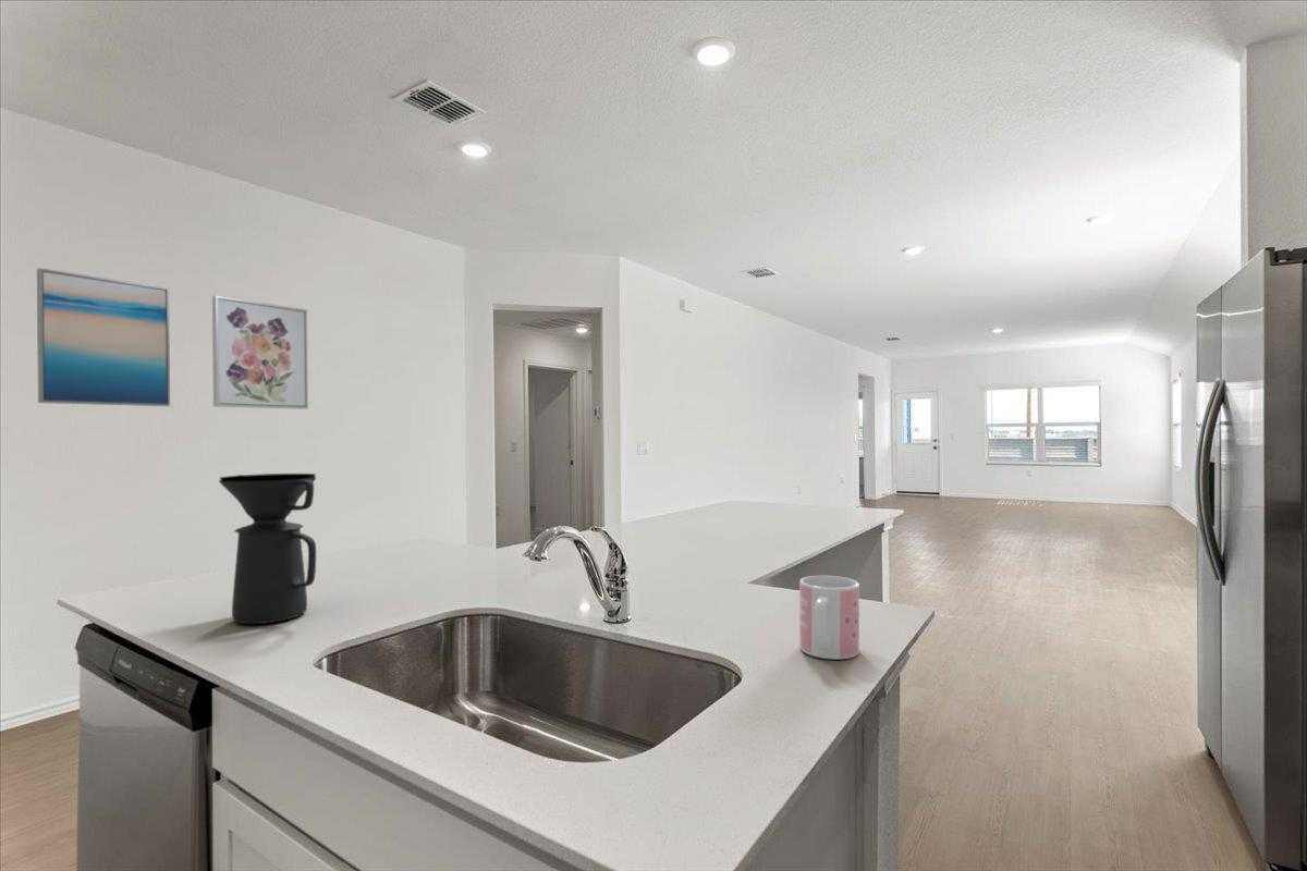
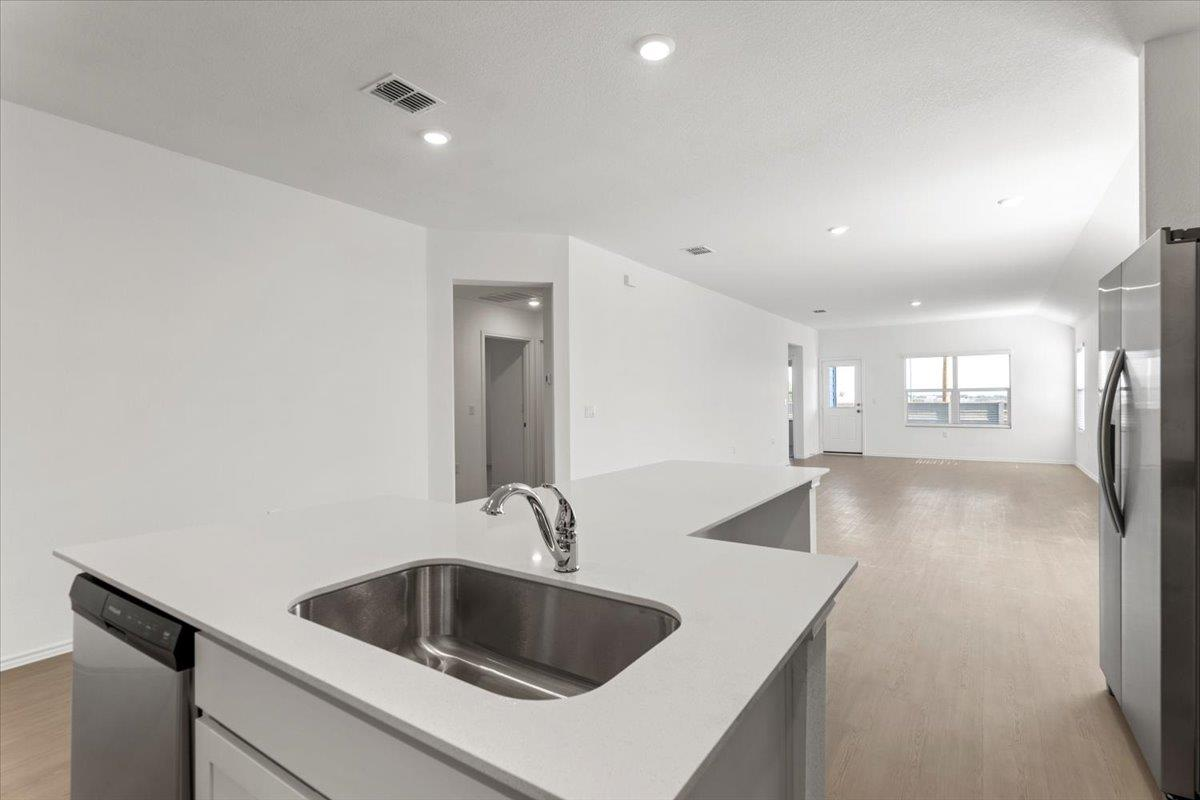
- coffee maker [218,473,318,625]
- wall art [36,267,171,407]
- mug [798,575,860,660]
- wall art [211,294,309,410]
